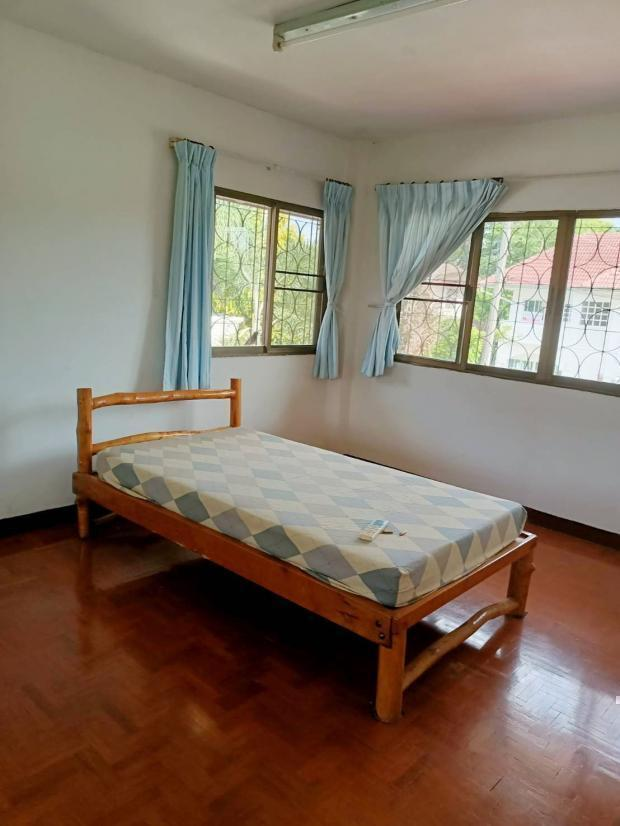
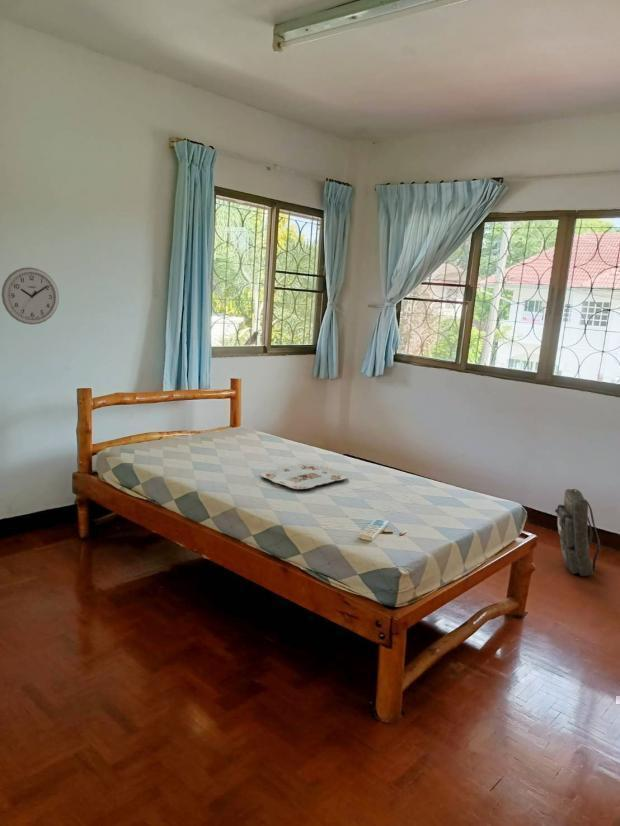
+ serving tray [260,462,349,490]
+ backpack [554,488,601,577]
+ wall clock [1,266,60,325]
